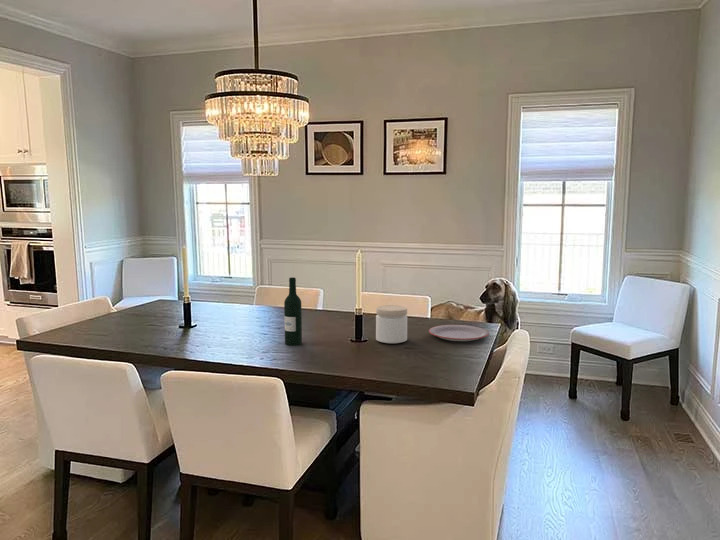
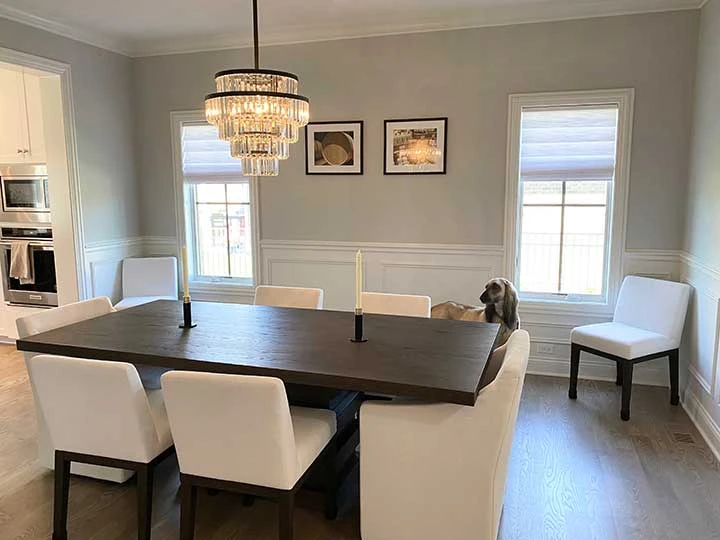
- wine bottle [283,276,303,347]
- jar [375,304,408,344]
- plate [428,324,490,342]
